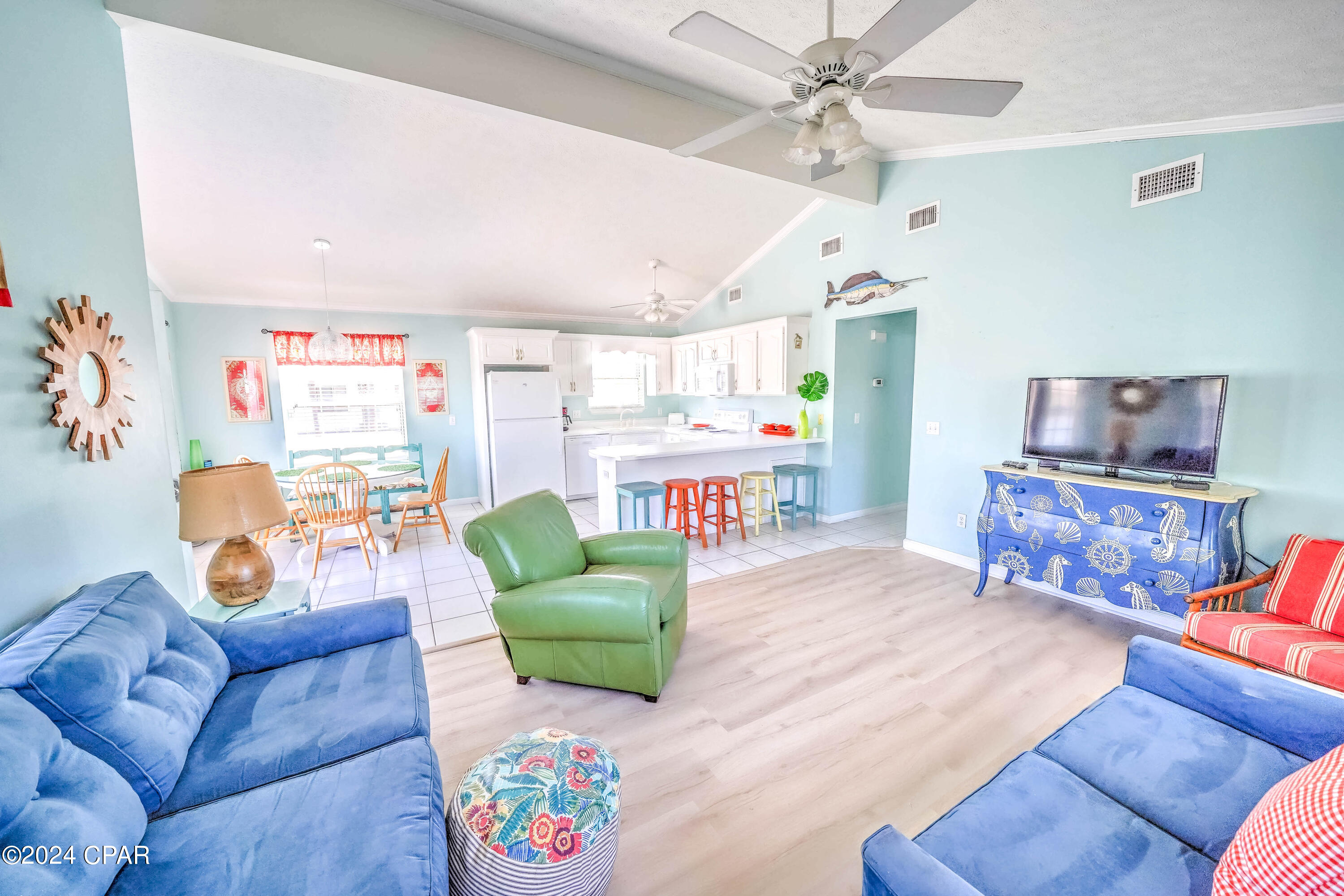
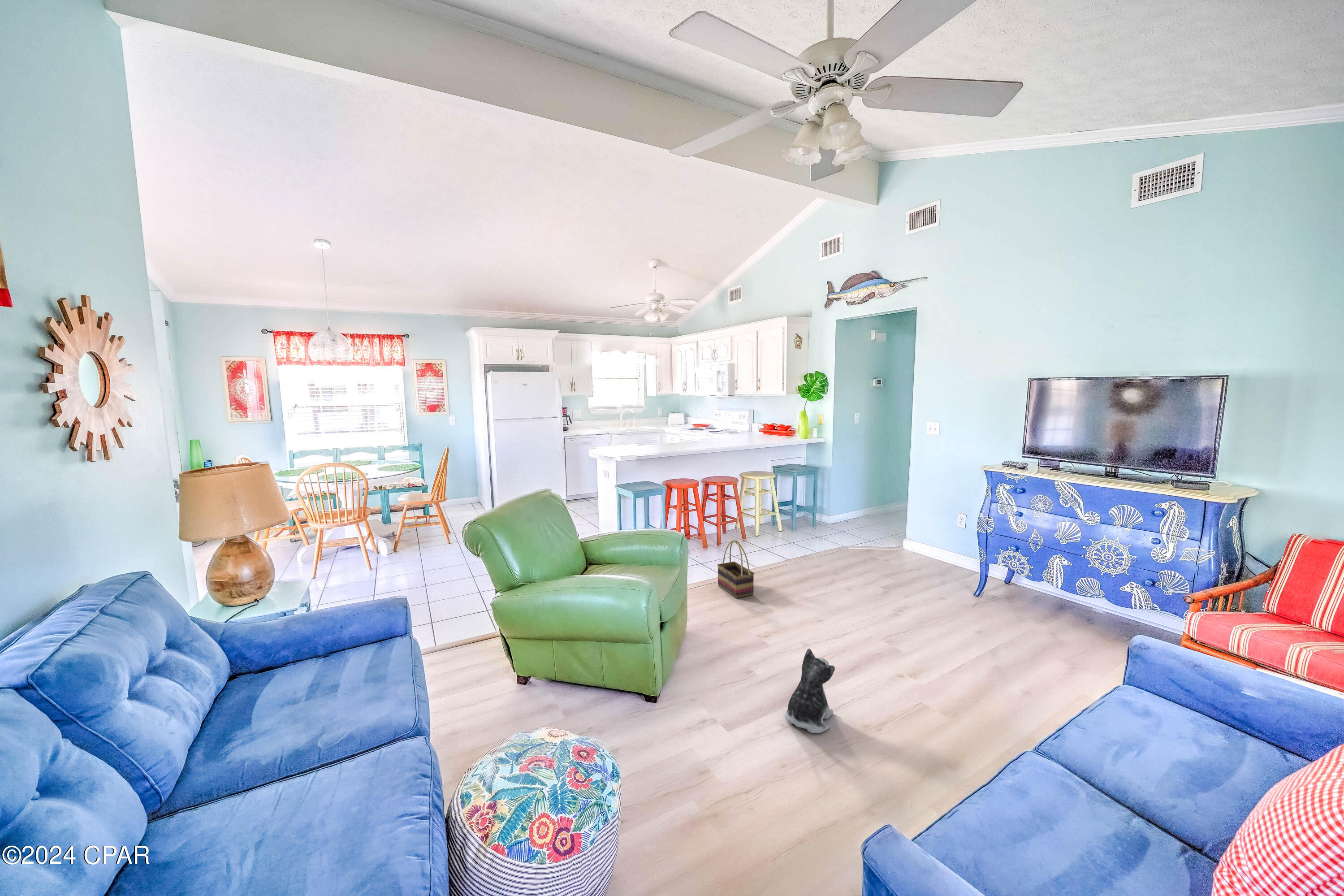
+ basket [717,540,755,598]
+ plush toy [785,648,835,734]
